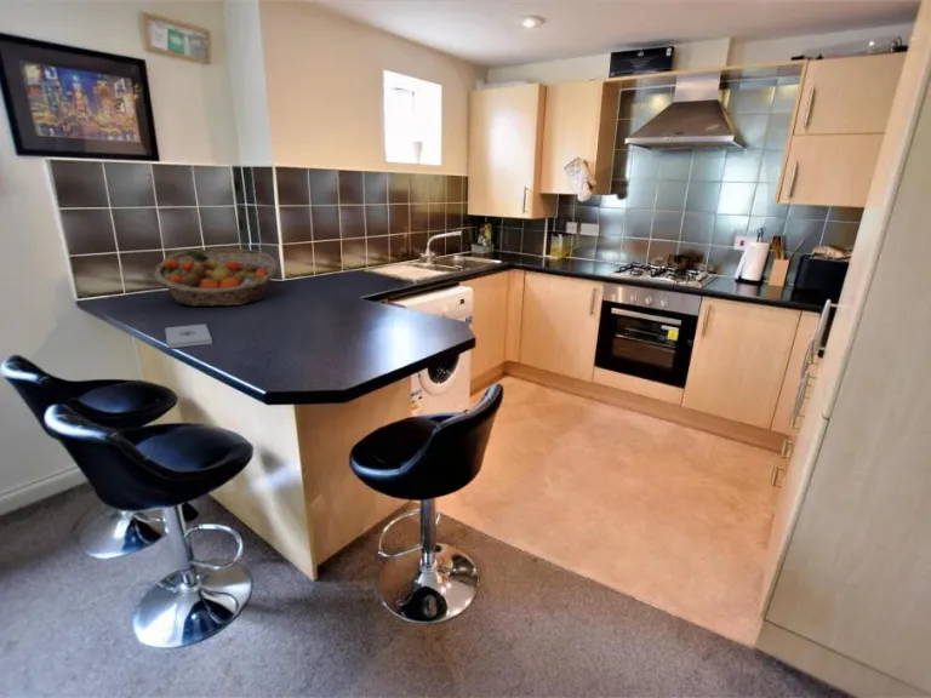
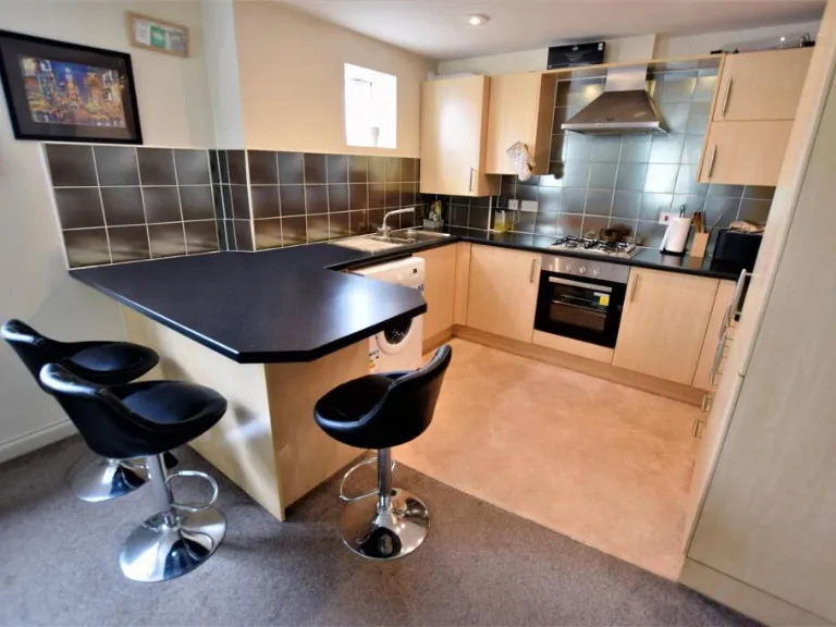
- fruit basket [153,247,279,308]
- notepad [164,322,213,349]
